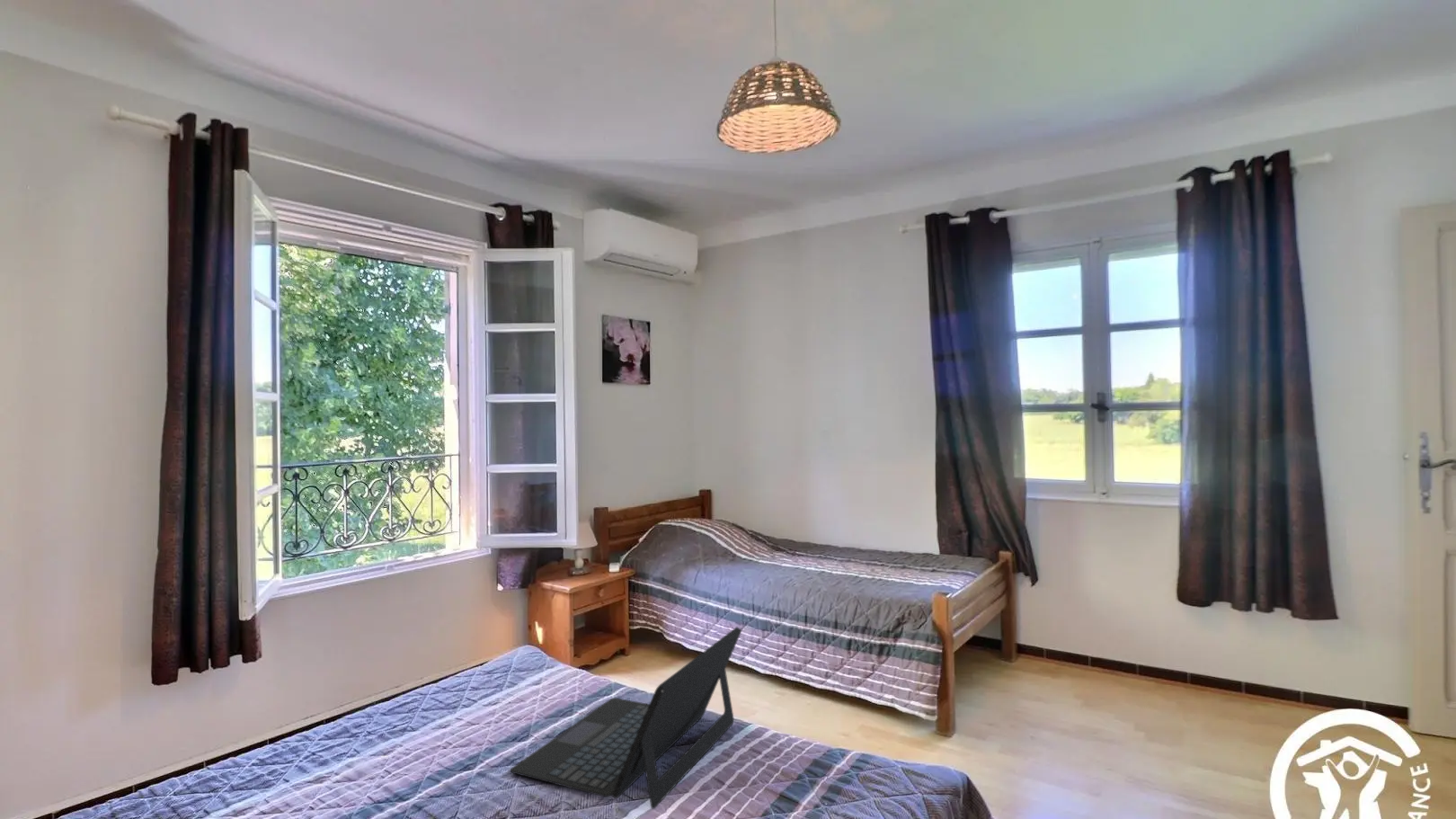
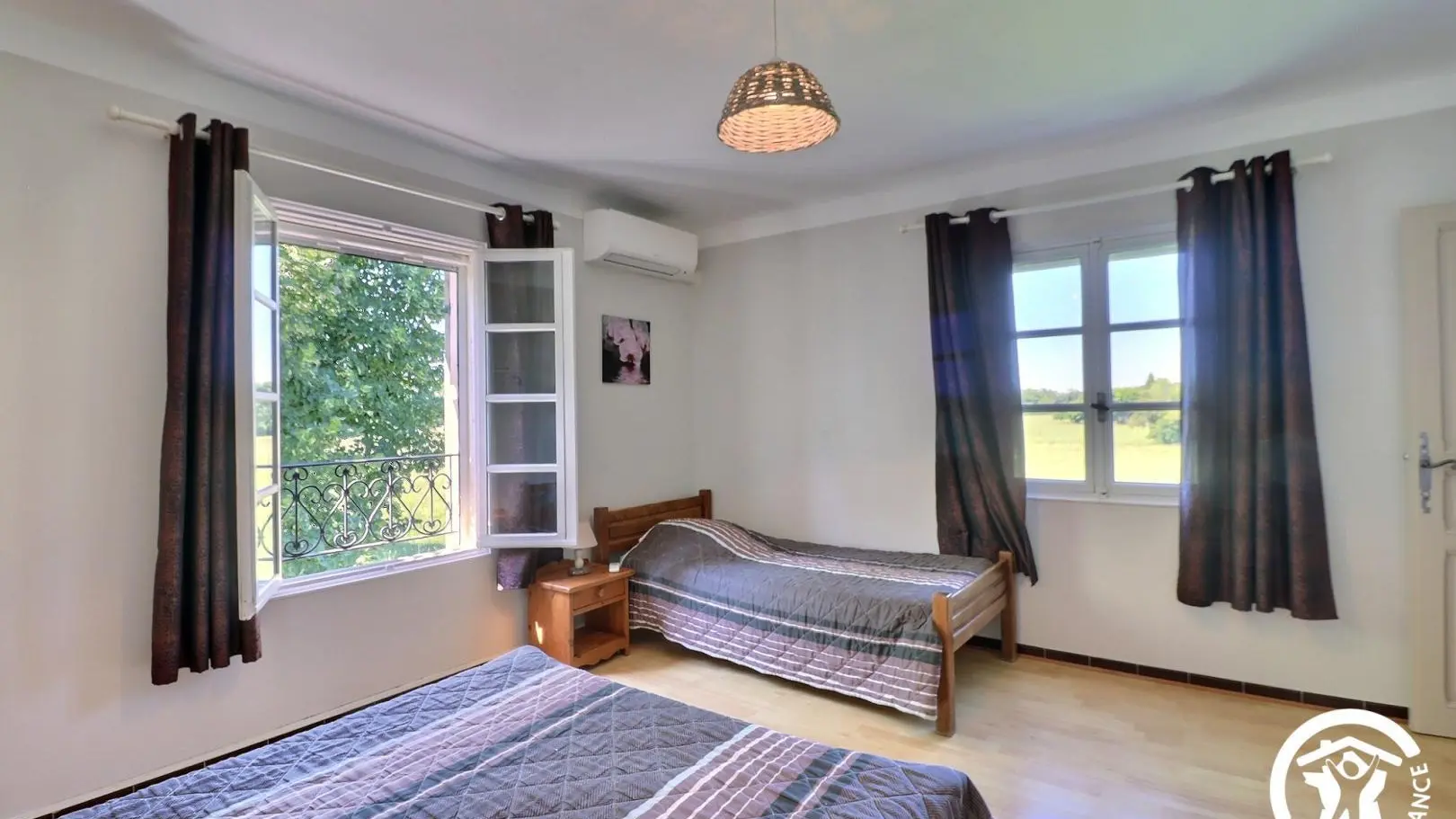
- laptop [509,626,742,809]
